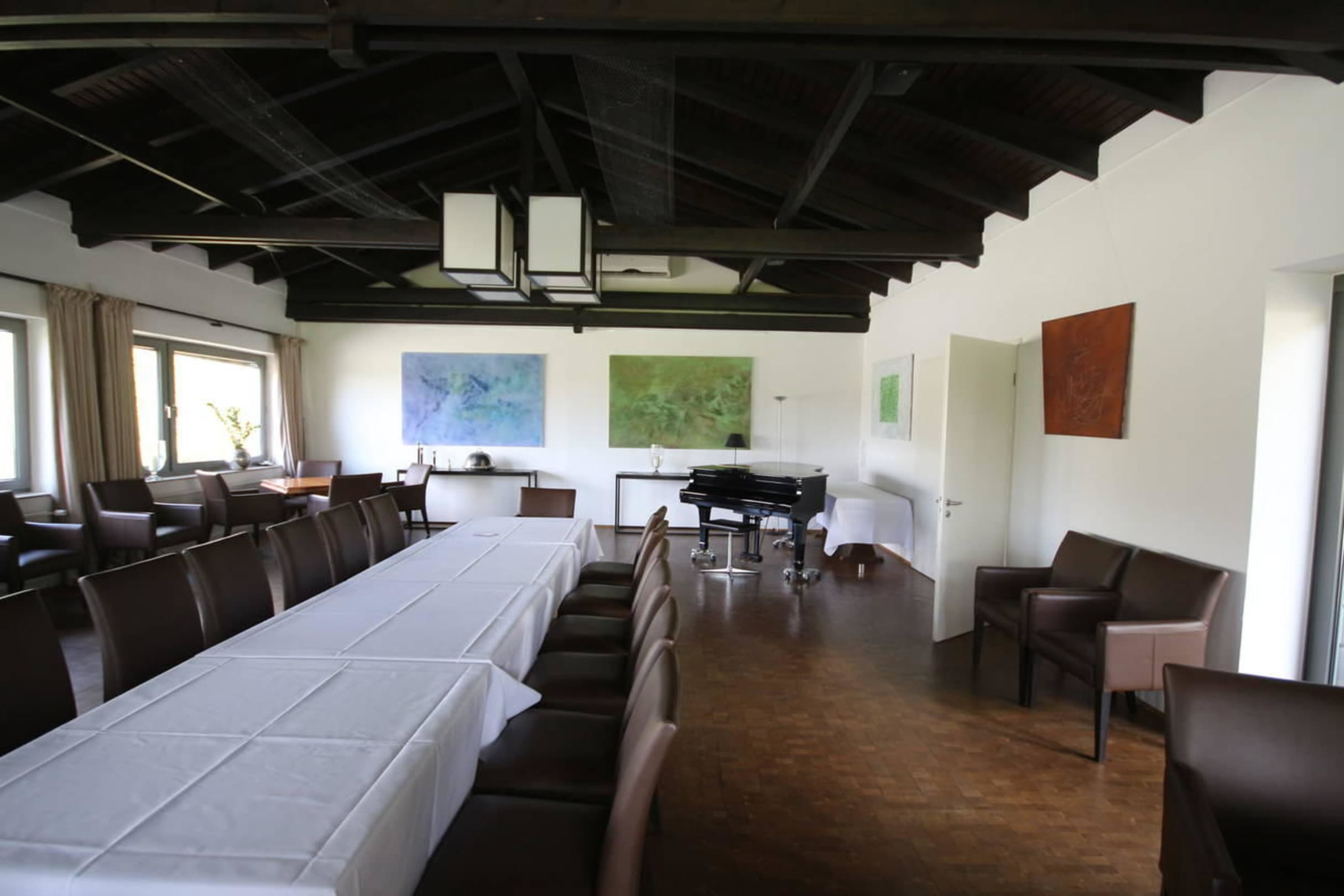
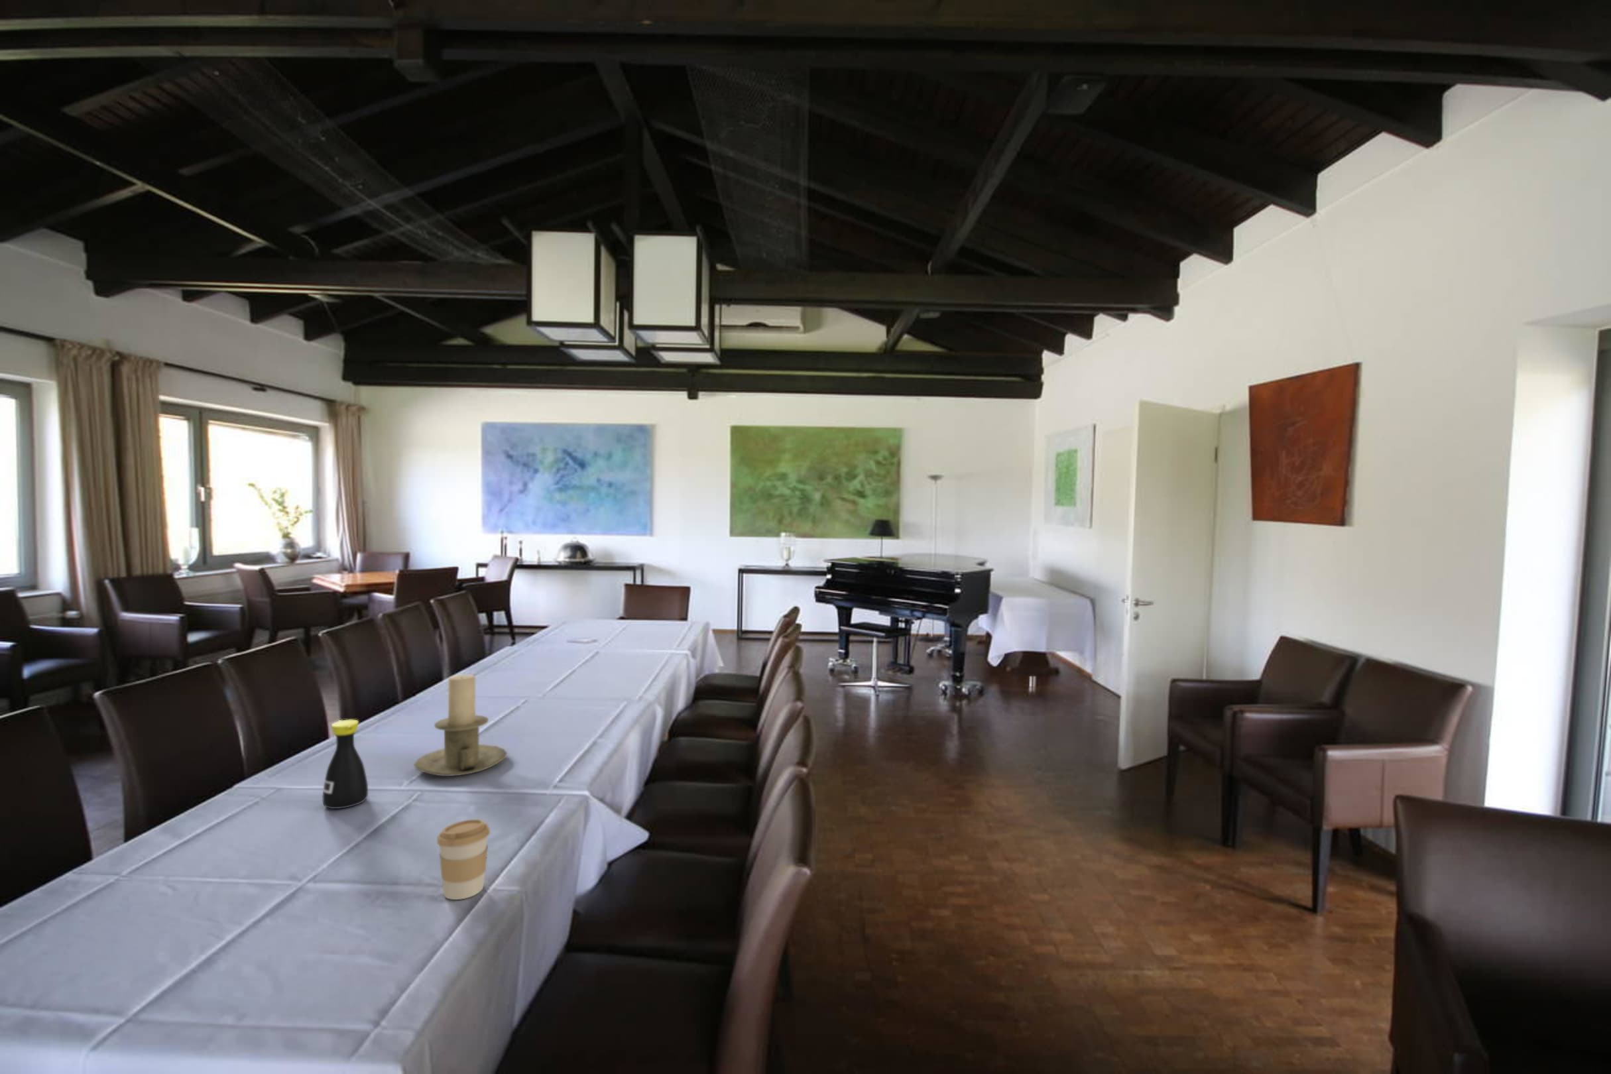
+ candle holder [414,674,508,777]
+ bottle [322,719,369,809]
+ coffee cup [436,819,490,900]
